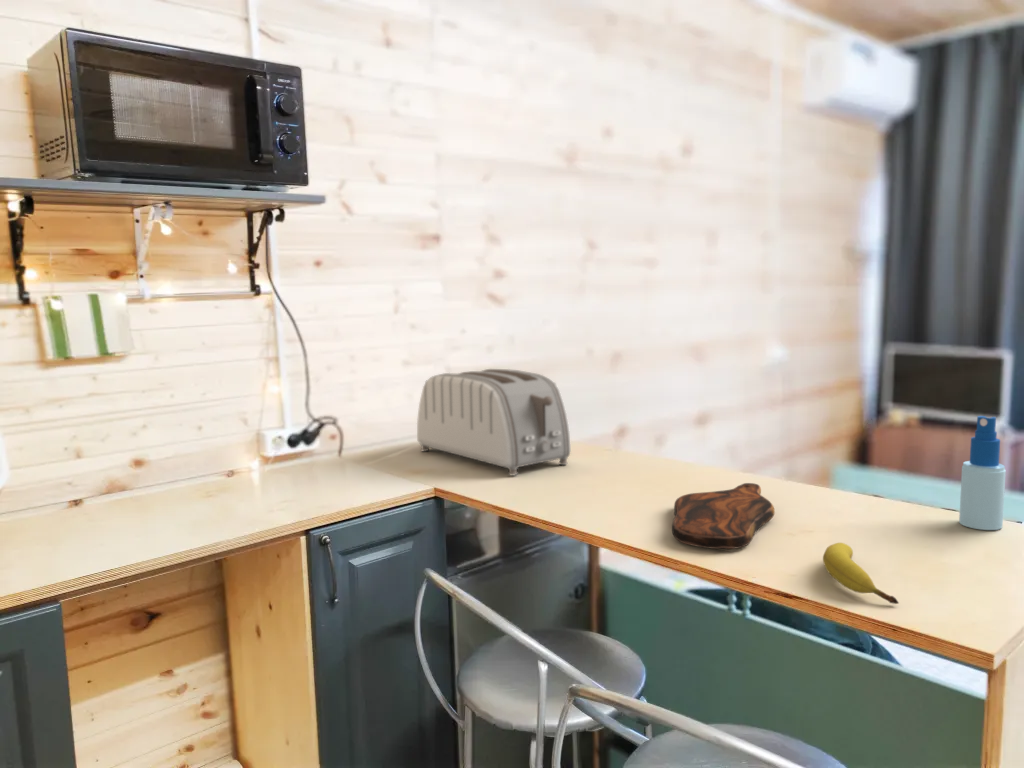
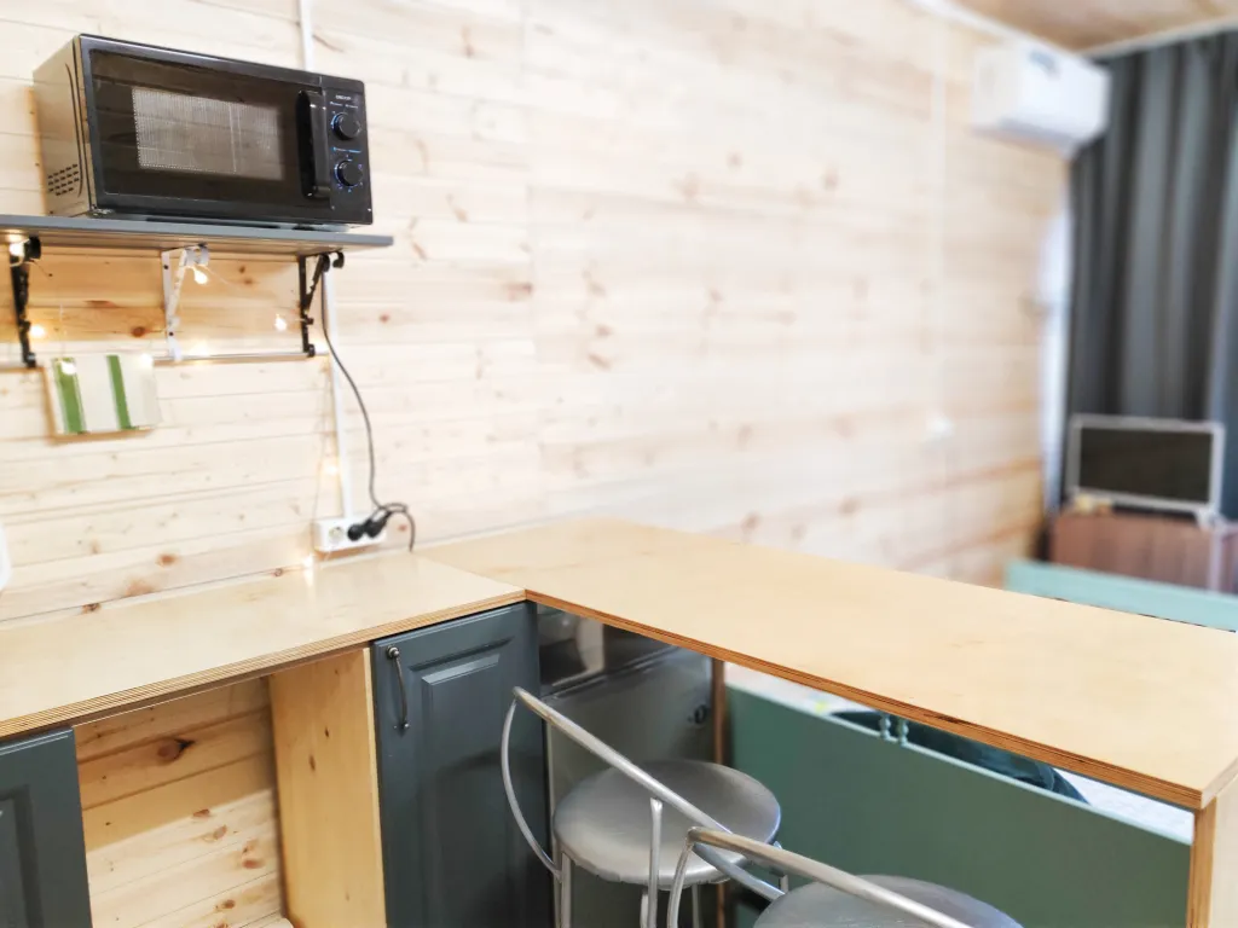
- fruit [822,542,900,605]
- toaster [416,368,572,477]
- spray bottle [958,415,1007,531]
- cutting board [671,482,776,550]
